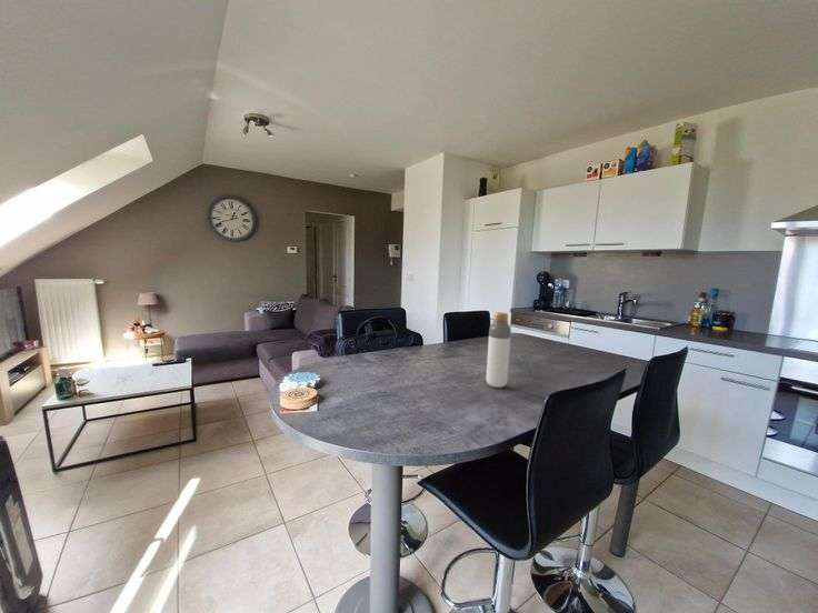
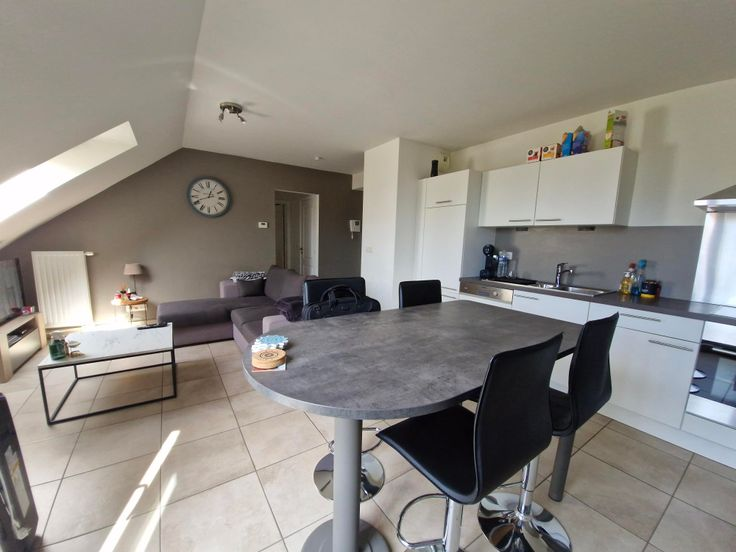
- bottle [485,311,512,389]
